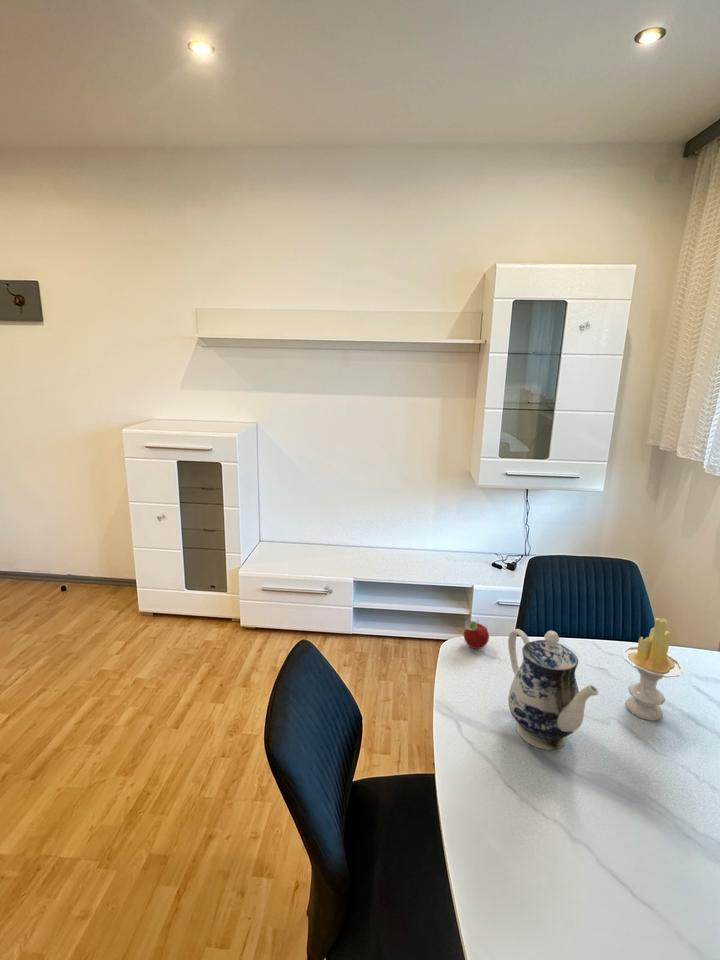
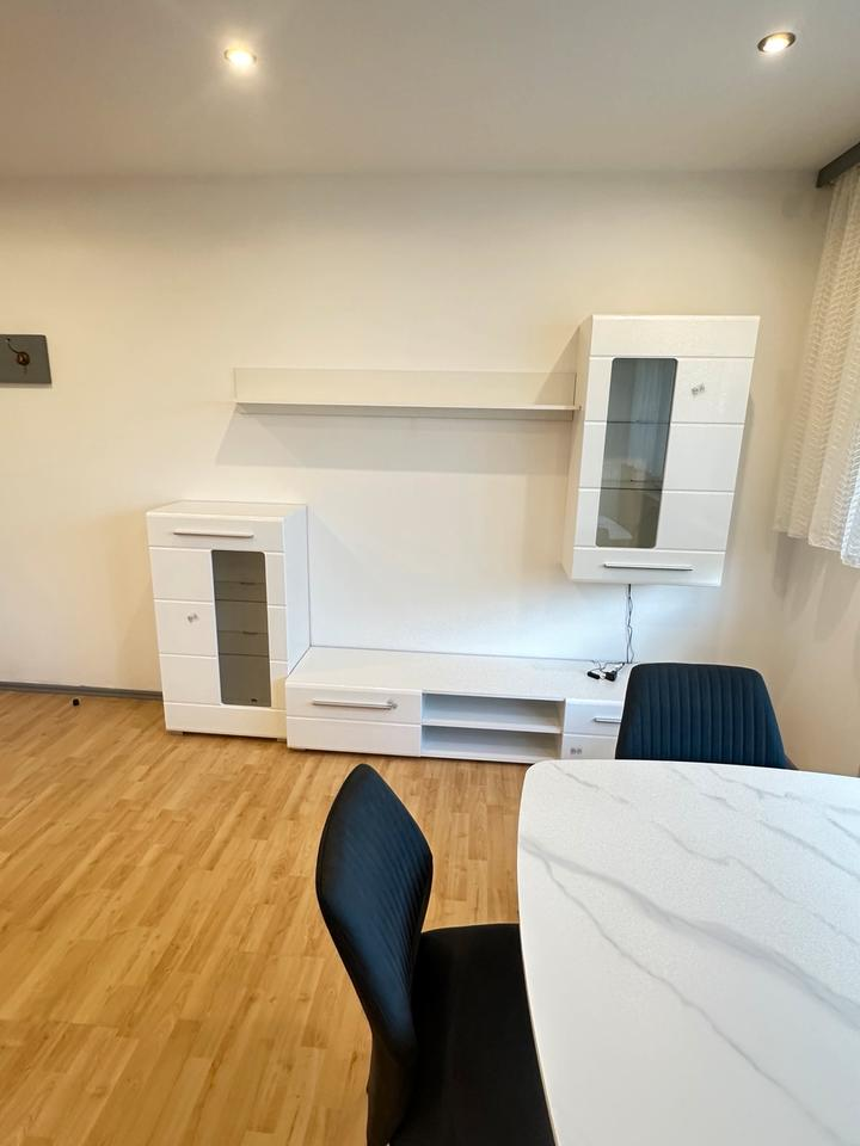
- teapot [507,628,600,751]
- fruit [463,618,490,650]
- candle [621,617,685,722]
